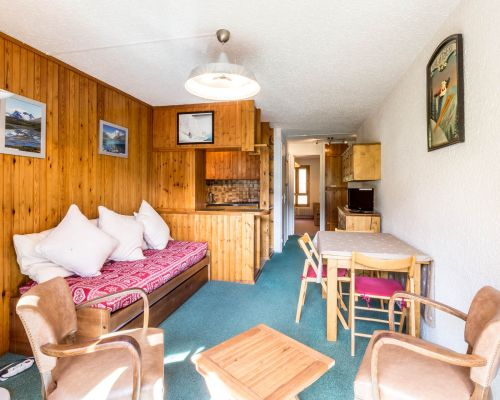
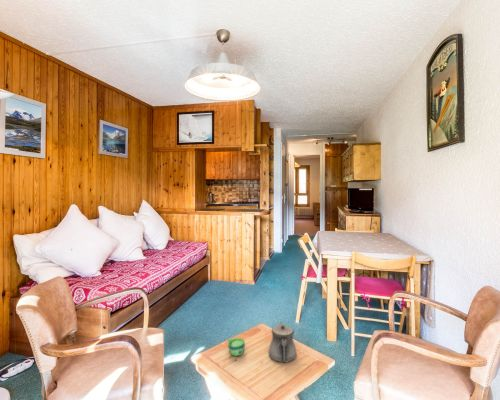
+ teapot [268,320,298,363]
+ cup [227,337,246,357]
